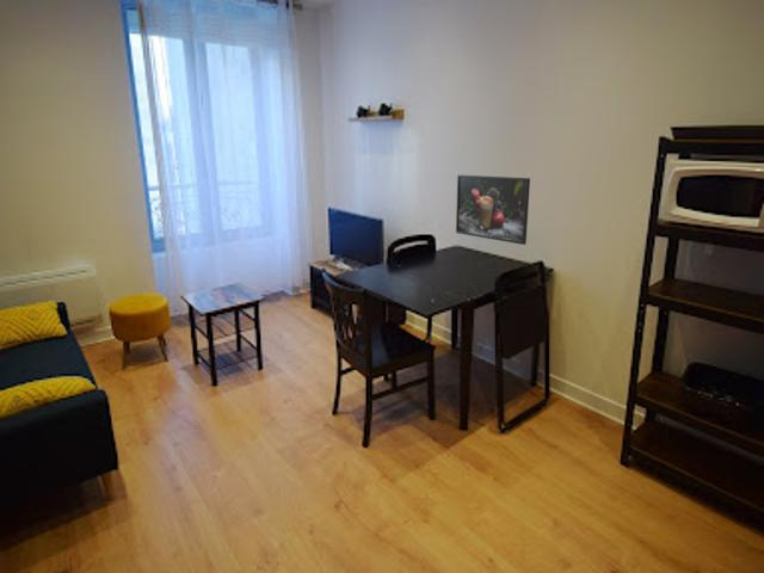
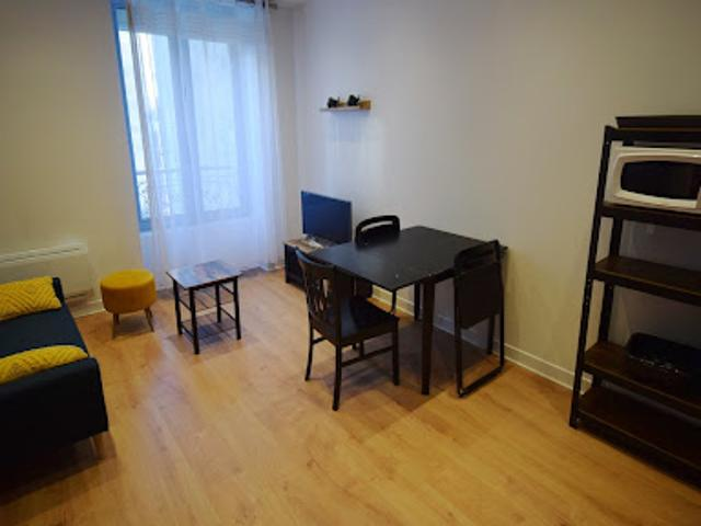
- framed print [455,174,531,246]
